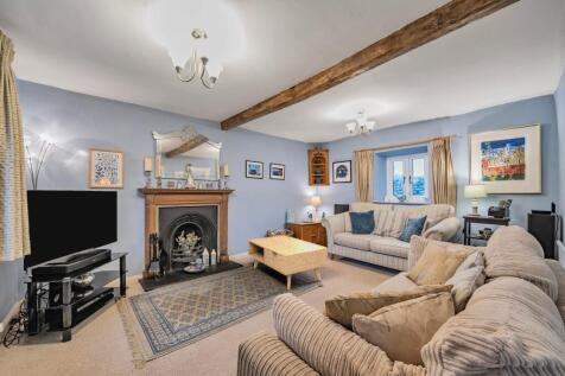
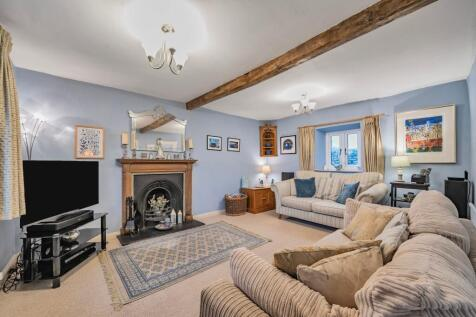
- coffee table [247,234,329,291]
